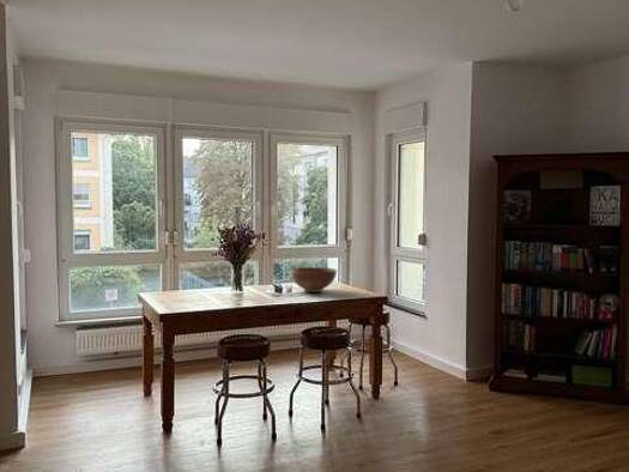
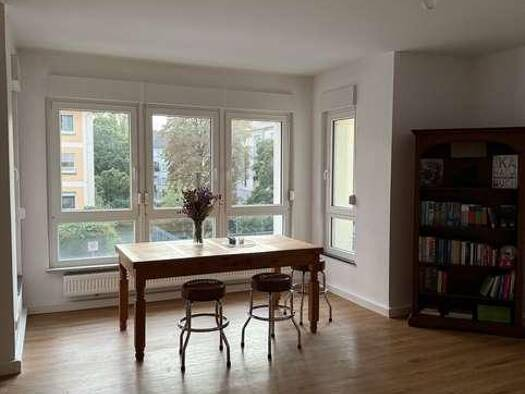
- fruit bowl [289,266,338,294]
